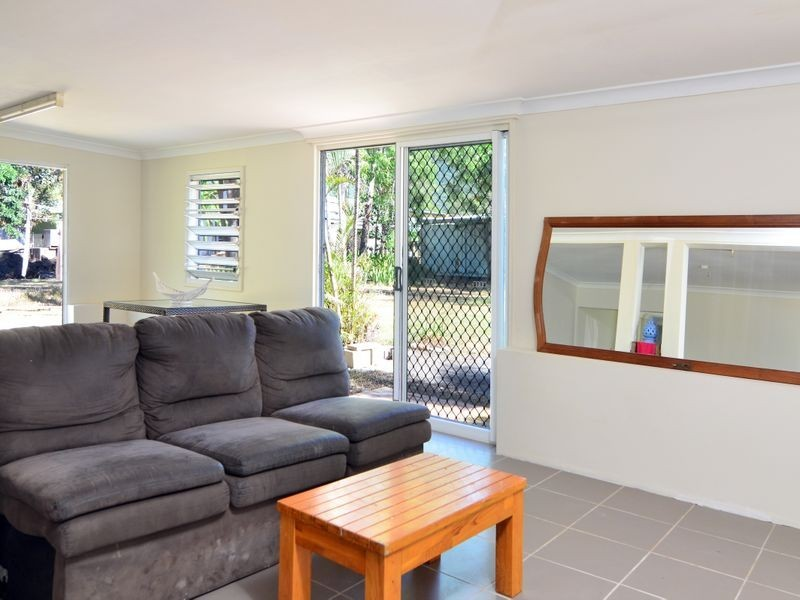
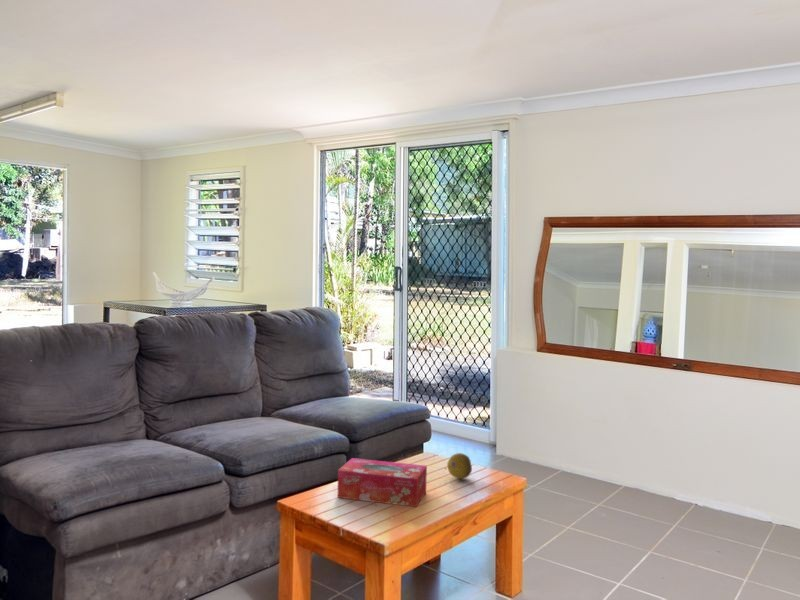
+ tissue box [337,457,428,508]
+ fruit [446,452,473,480]
